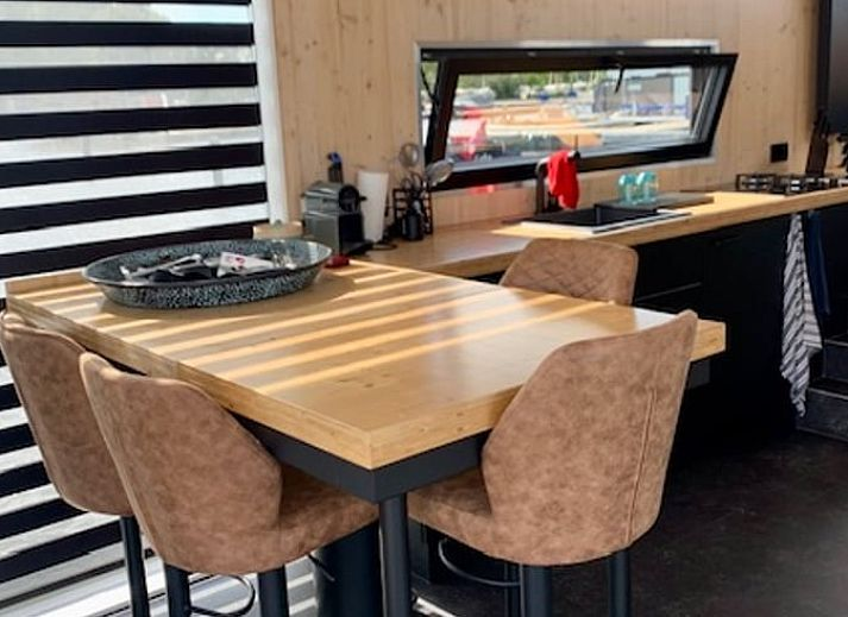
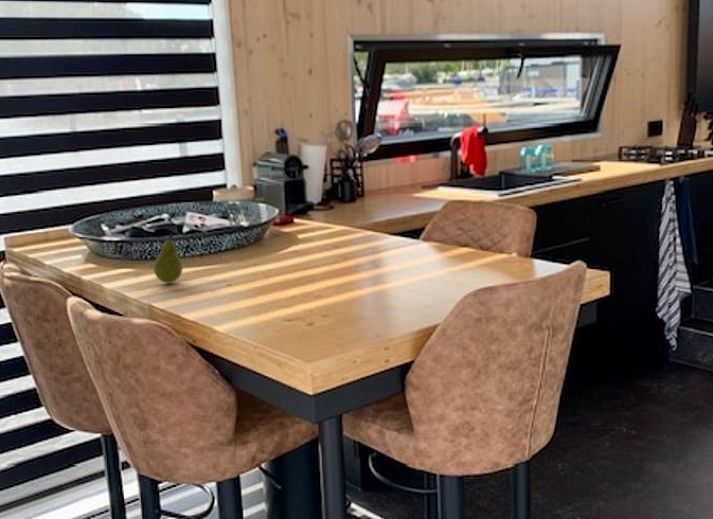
+ fruit [153,232,184,284]
